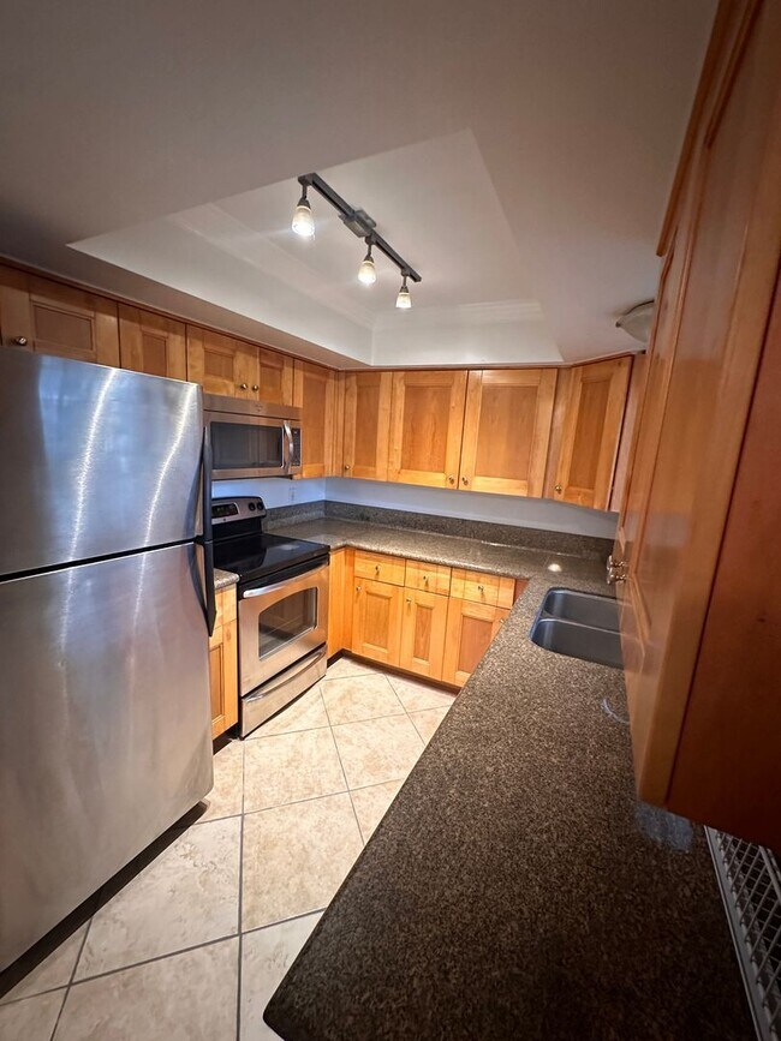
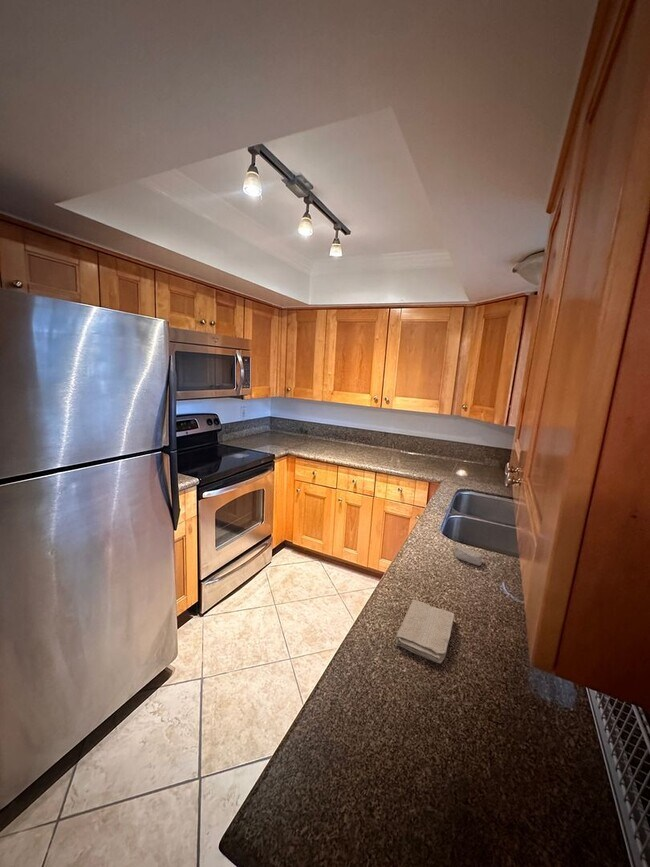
+ soap bar [454,544,483,567]
+ washcloth [395,599,455,664]
